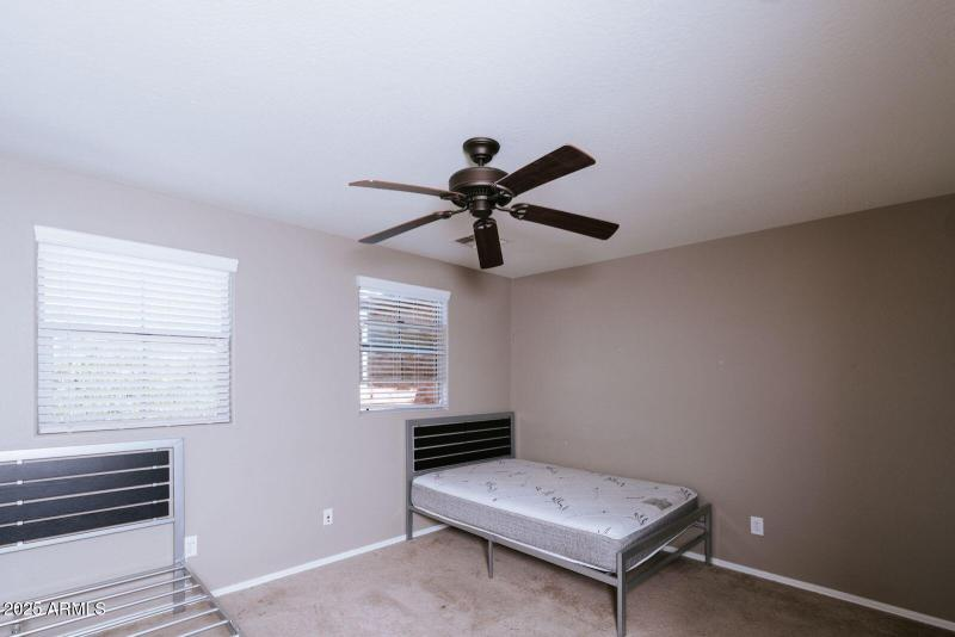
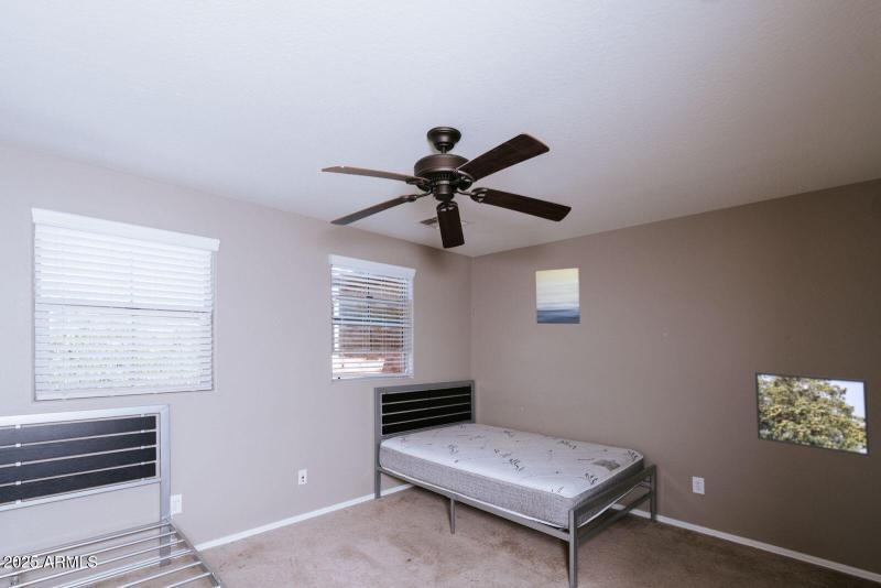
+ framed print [754,371,871,458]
+ wall art [535,268,581,325]
